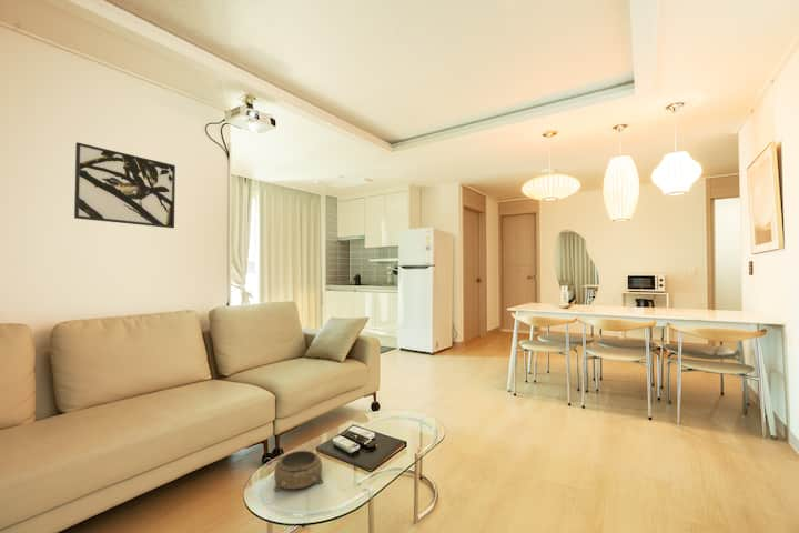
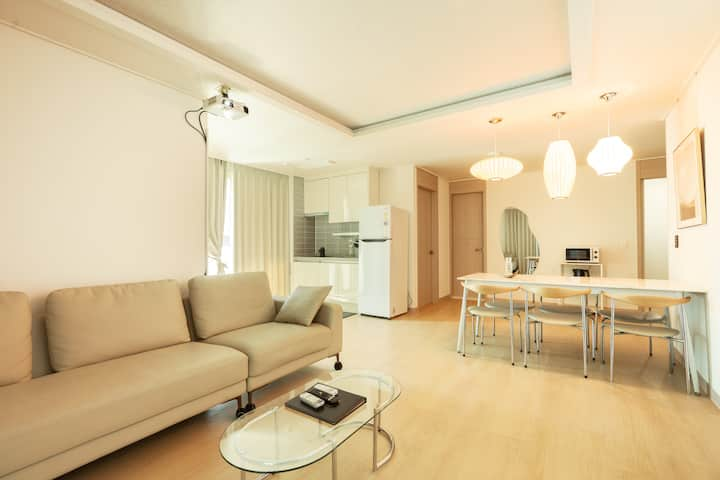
- decorative bowl [273,450,324,492]
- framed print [73,141,176,229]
